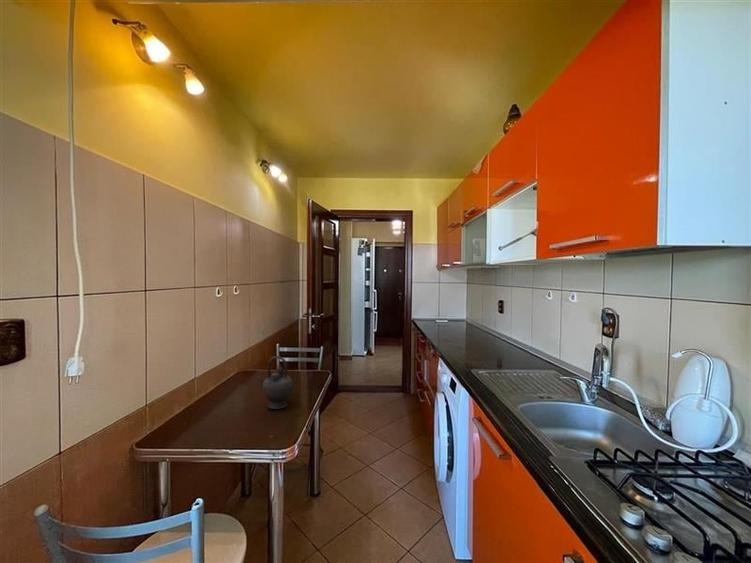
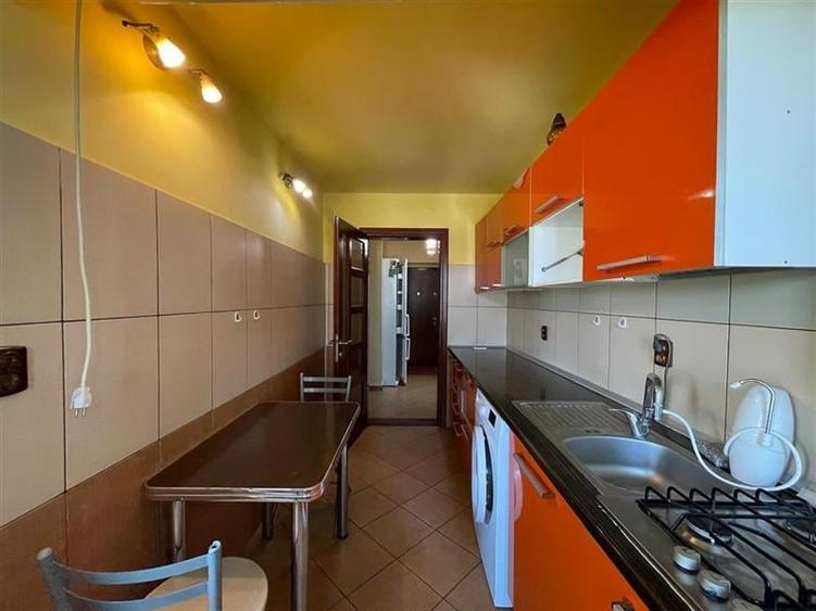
- teapot [255,355,294,410]
